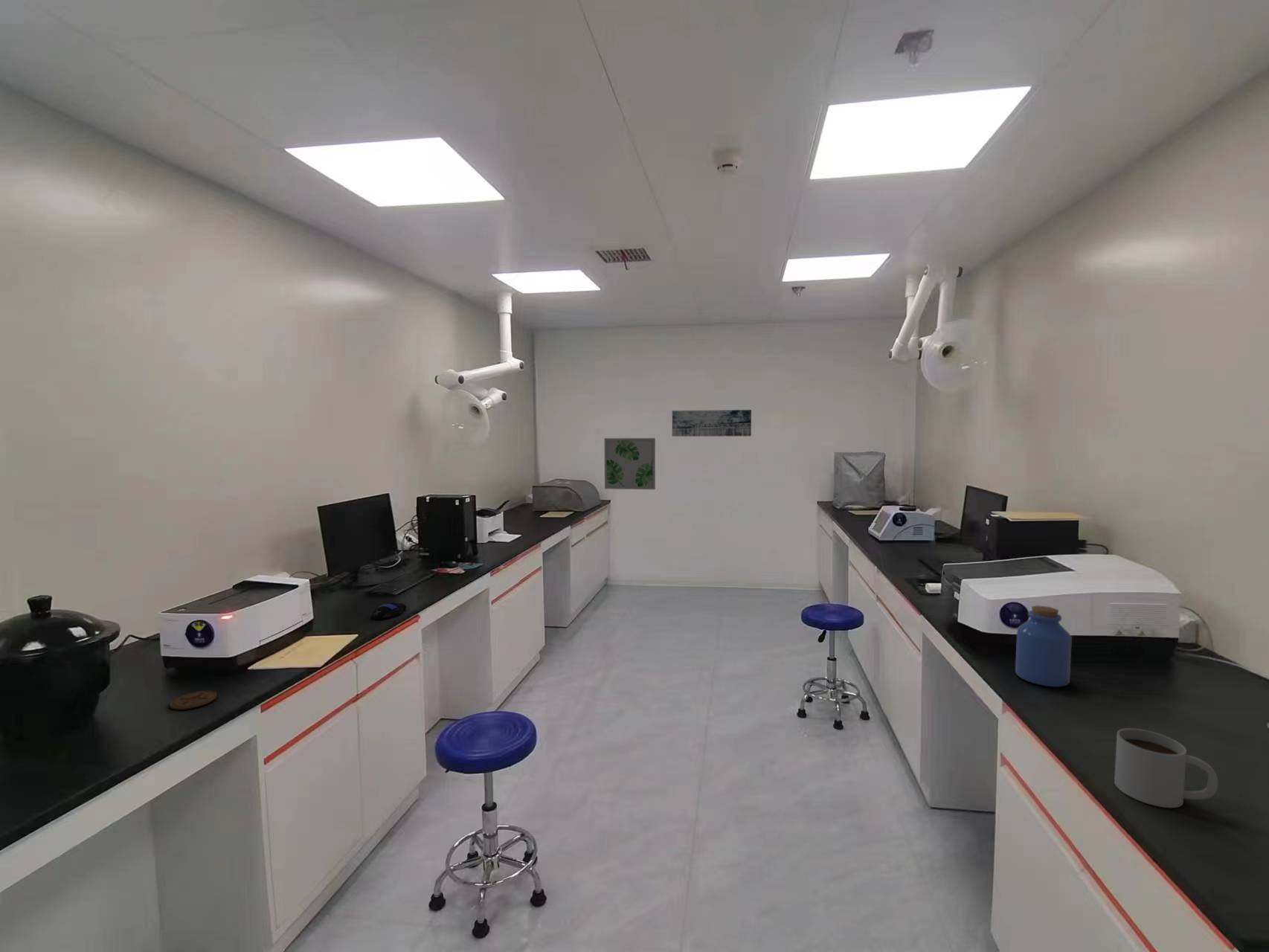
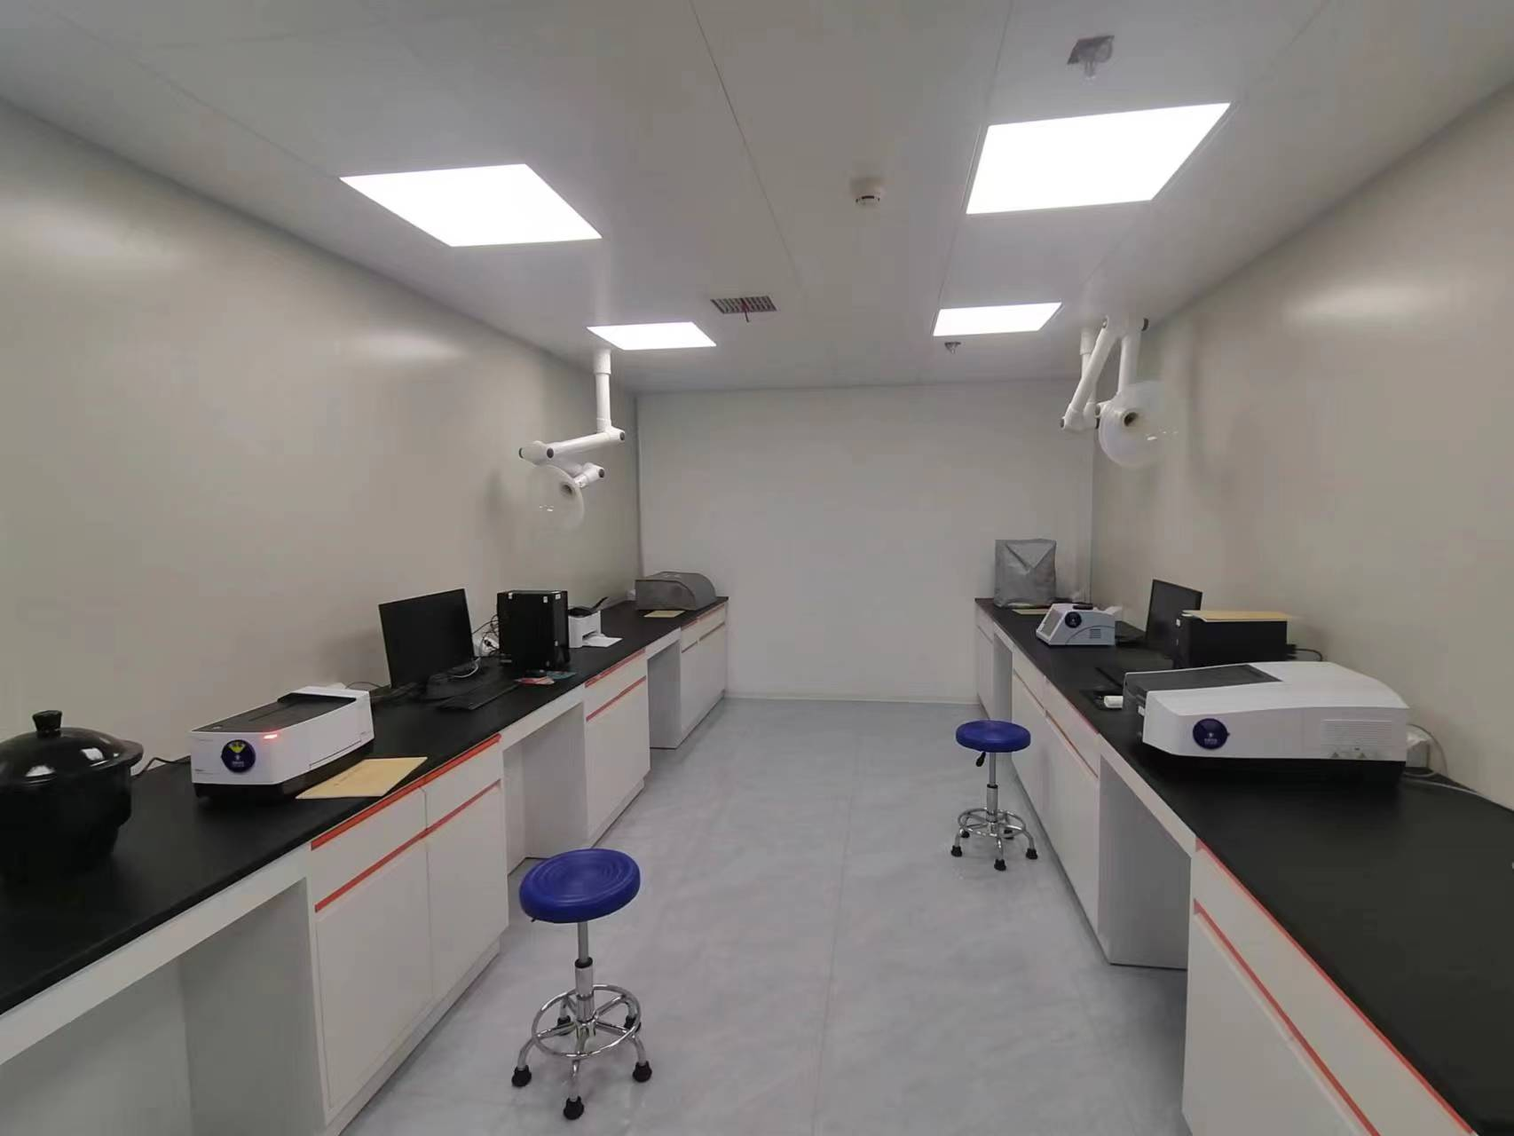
- mug [1114,727,1218,808]
- wall art [672,409,752,437]
- jar [1015,605,1073,687]
- coaster [169,690,217,710]
- wall art [603,437,656,490]
- computer mouse [370,602,407,620]
